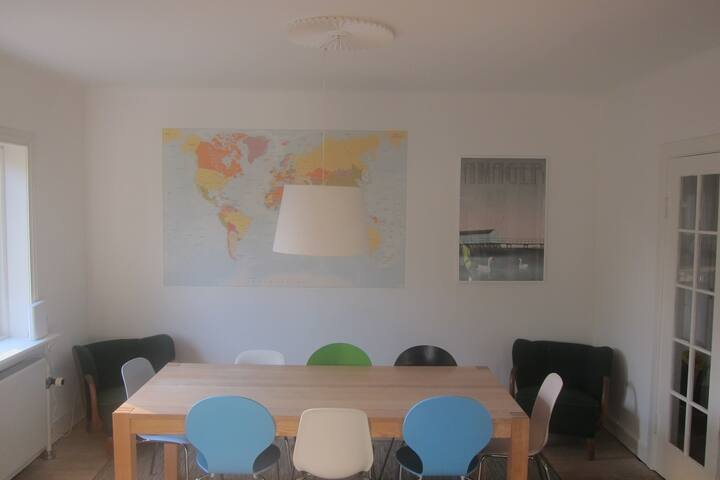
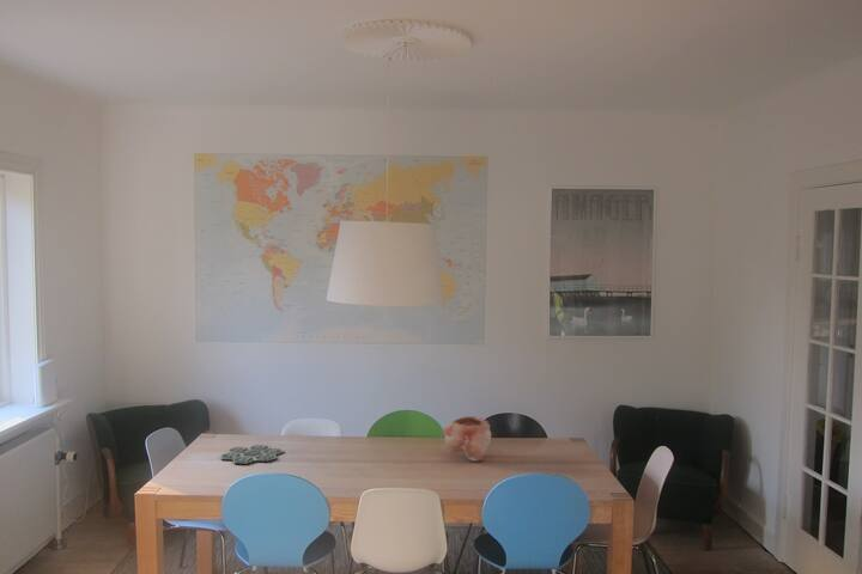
+ board game [219,444,285,465]
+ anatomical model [441,415,492,462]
